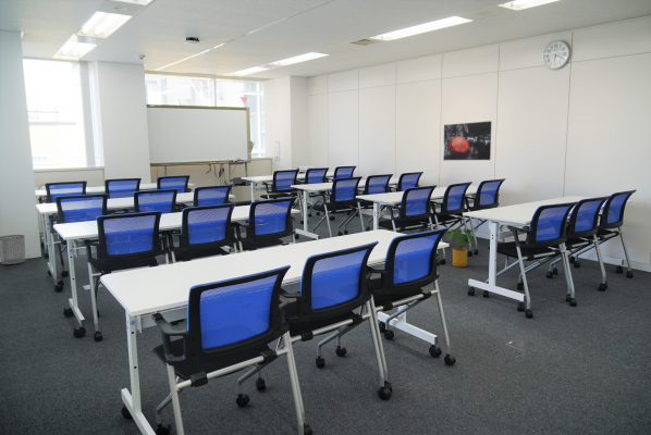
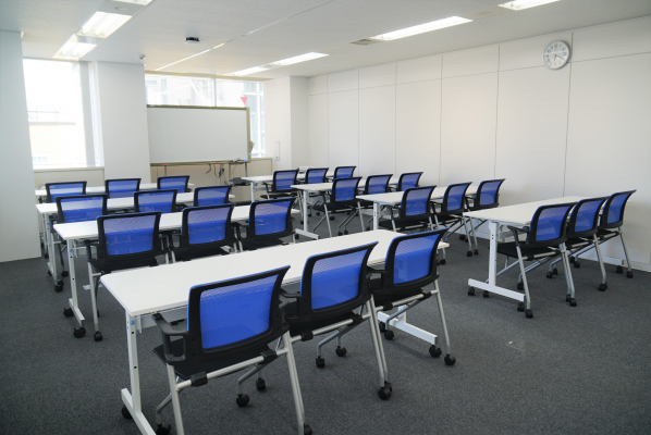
- waste bin [0,234,26,265]
- wall art [442,120,492,161]
- house plant [445,224,475,268]
